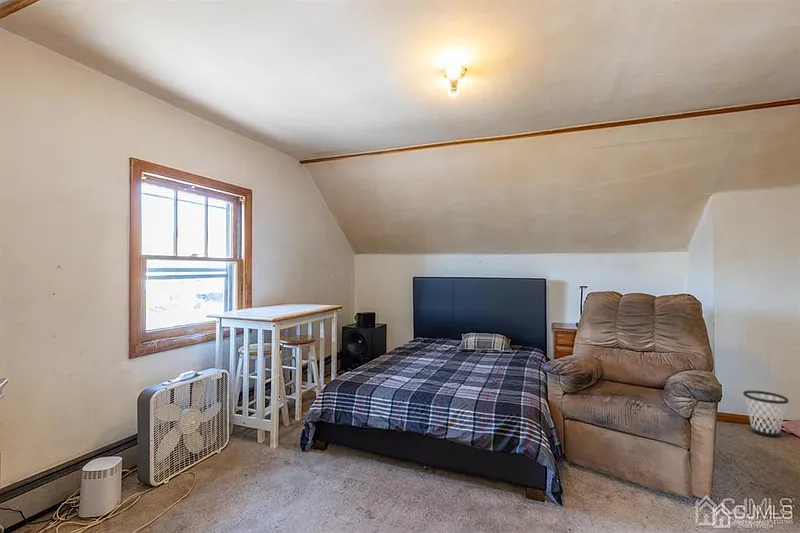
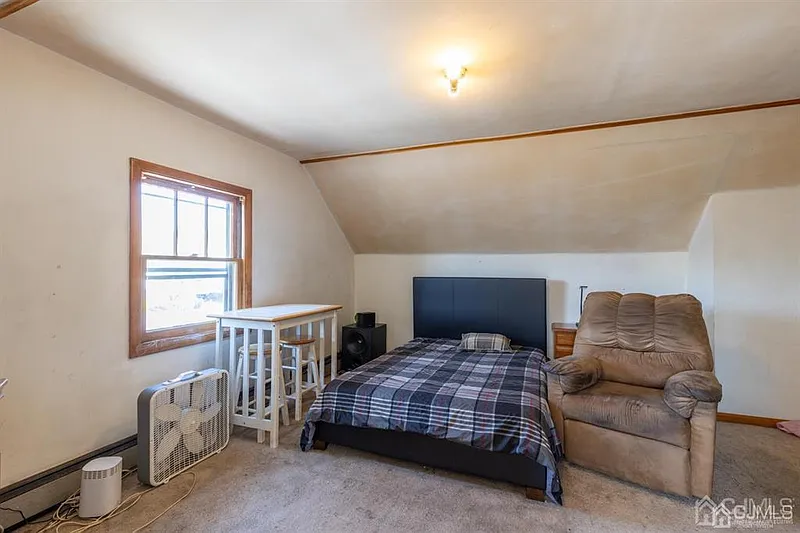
- wastebasket [742,390,790,438]
